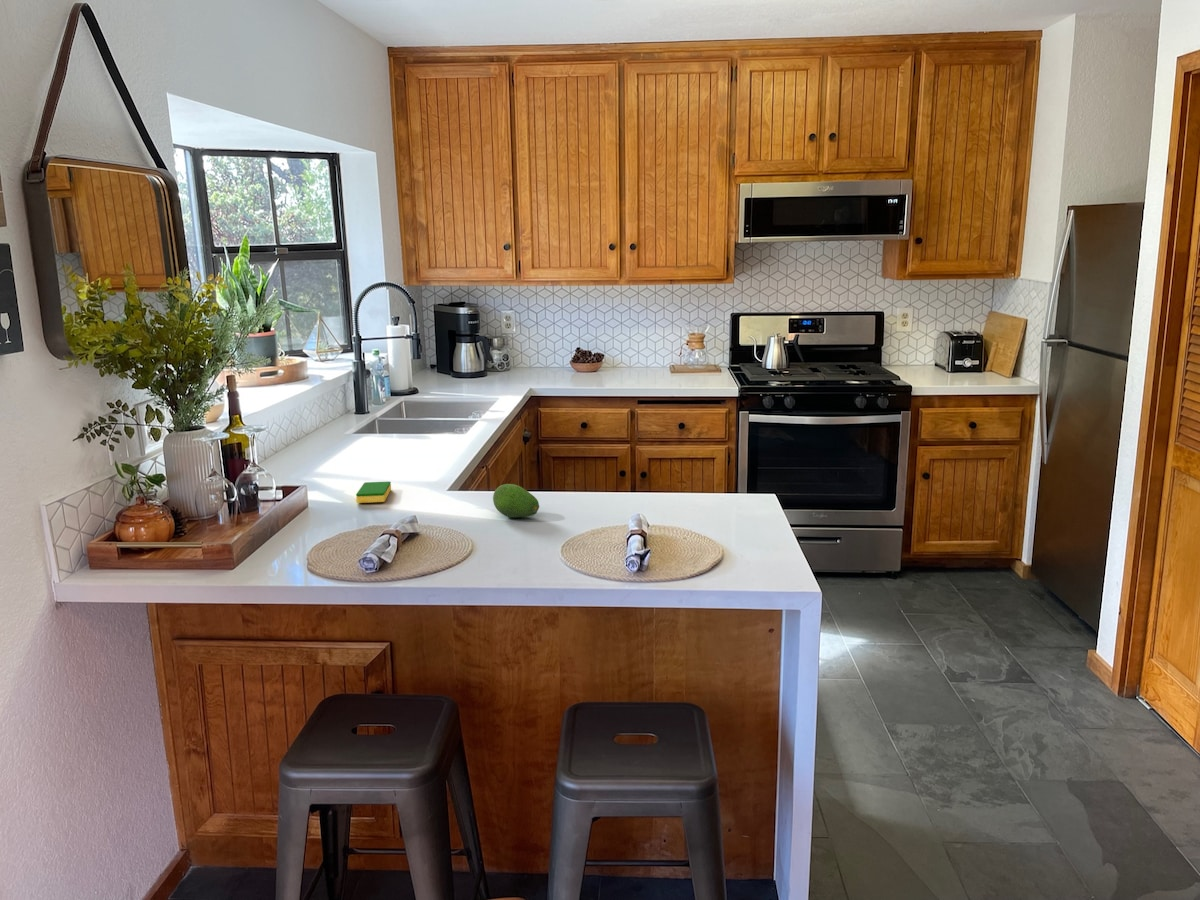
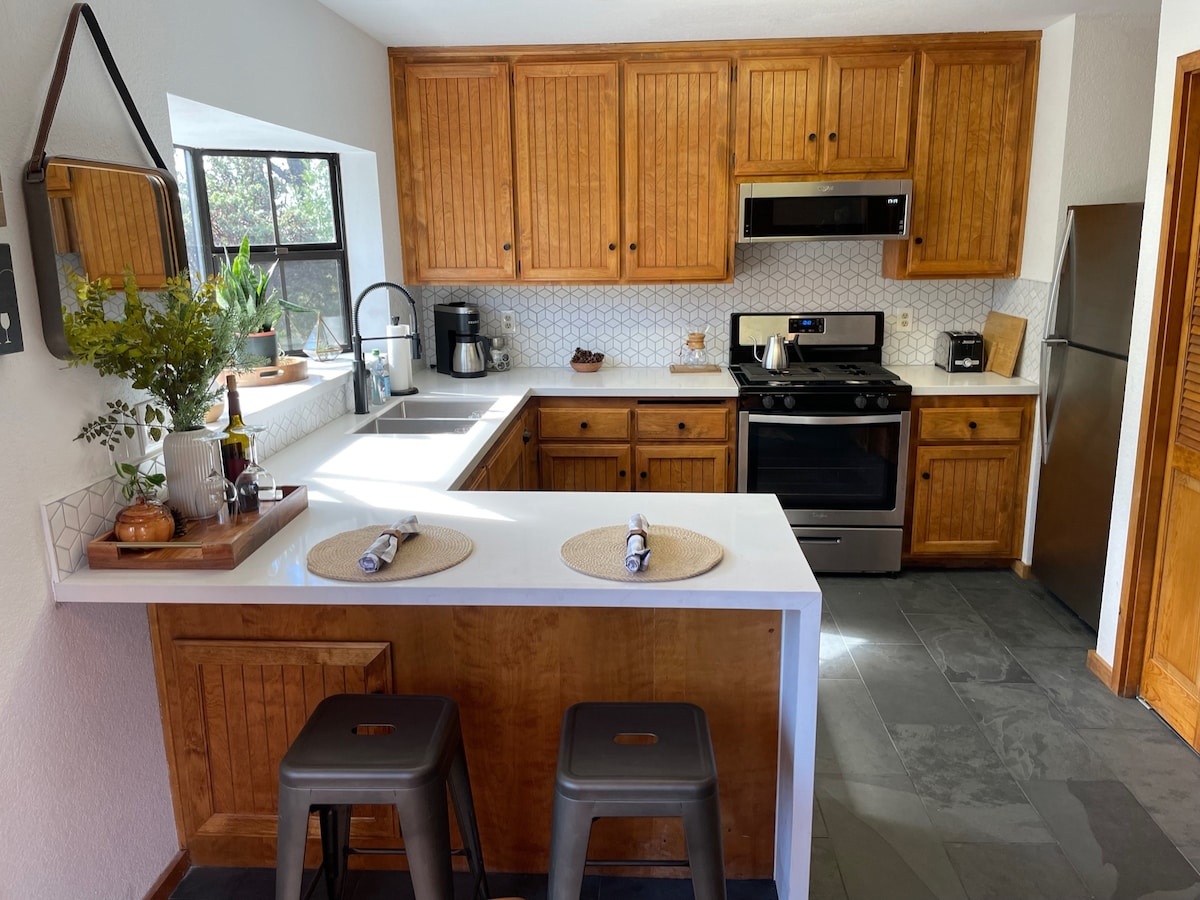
- dish sponge [355,481,392,504]
- fruit [492,483,540,518]
